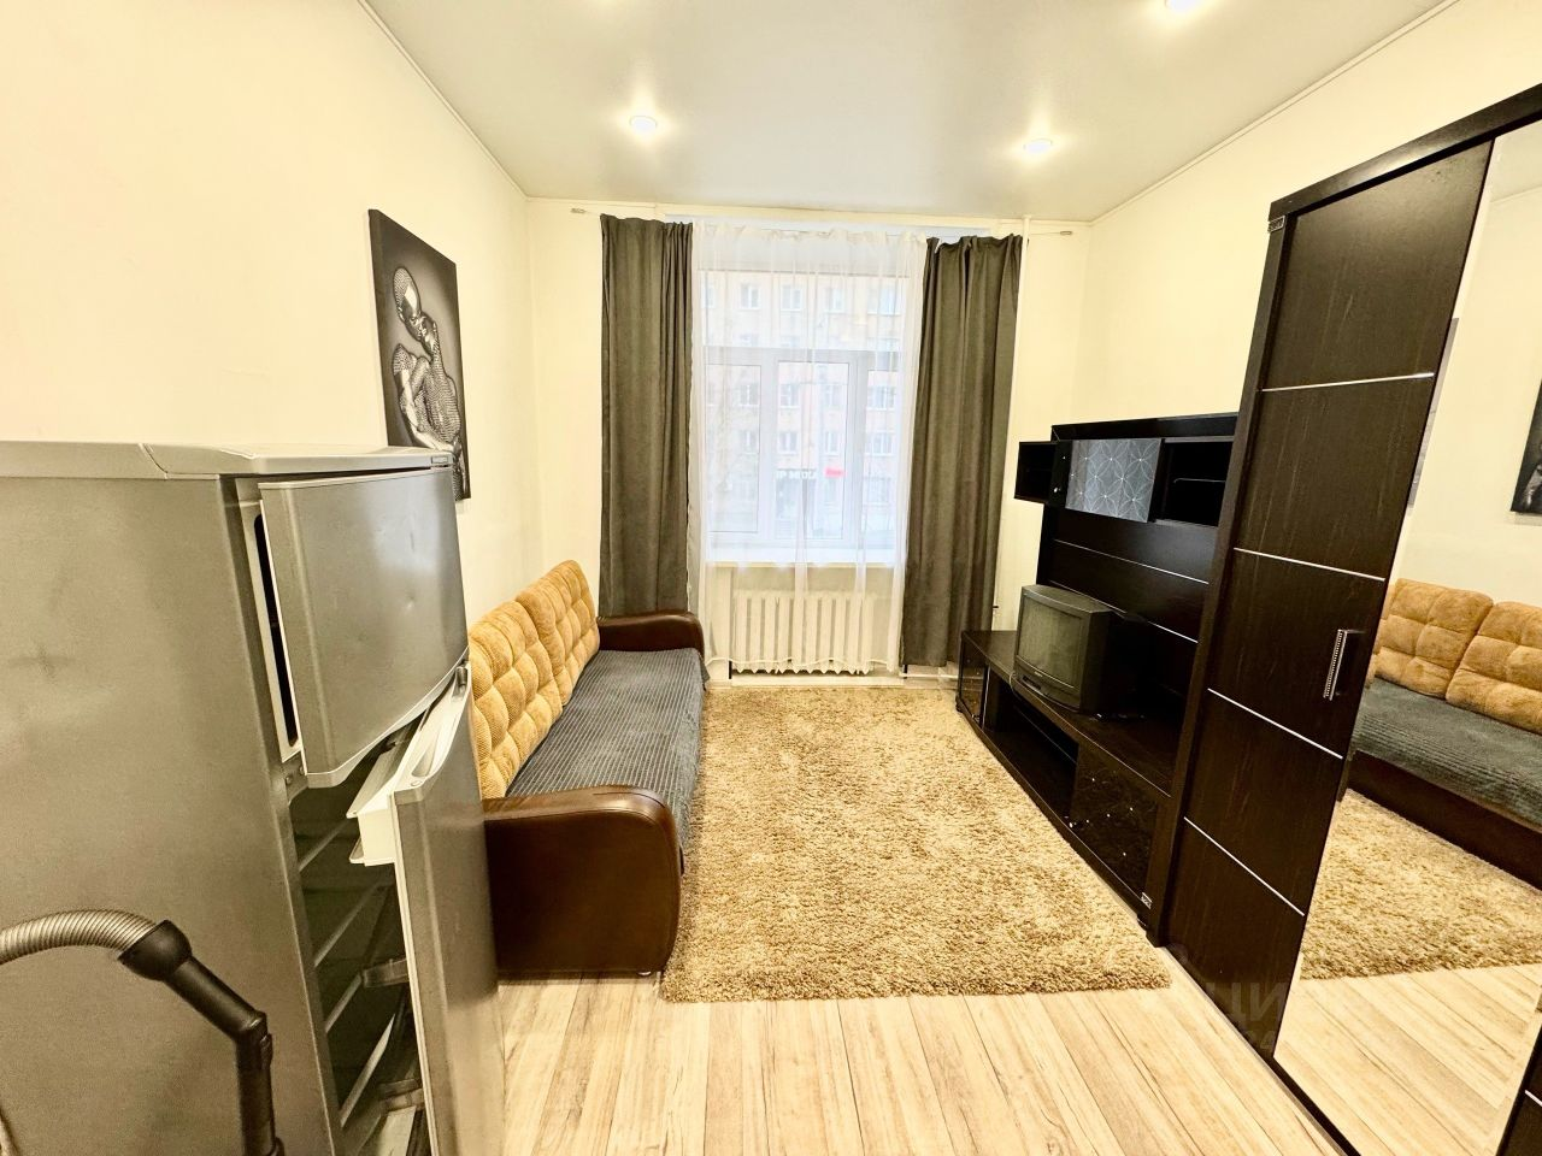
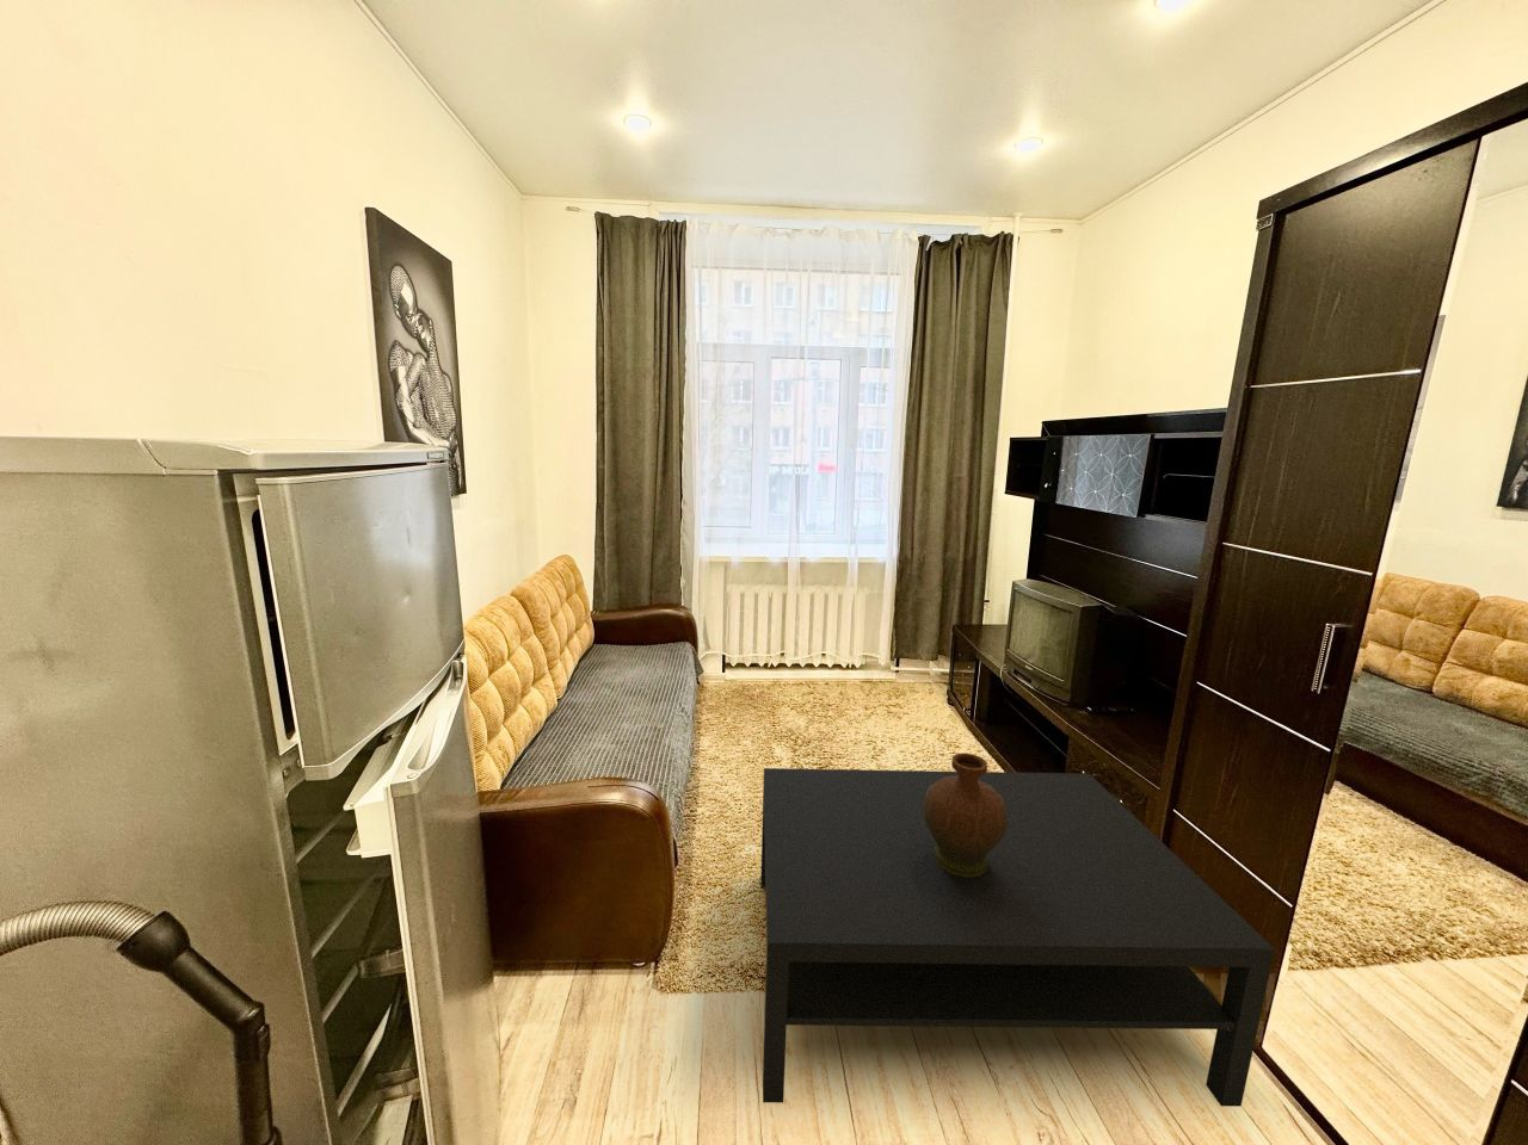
+ decorative vase [924,752,1007,878]
+ coffee table [759,767,1277,1108]
